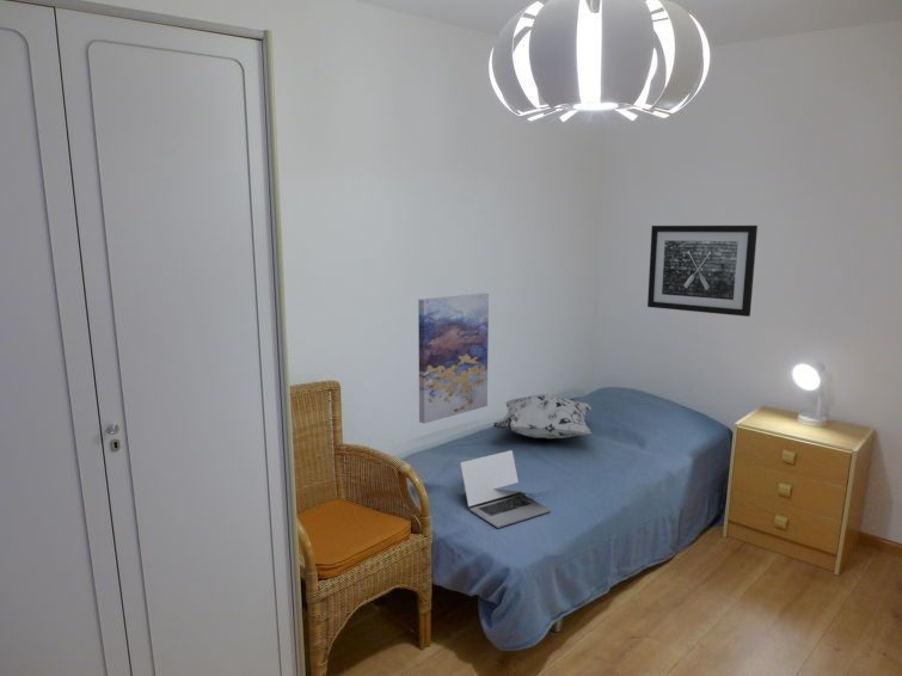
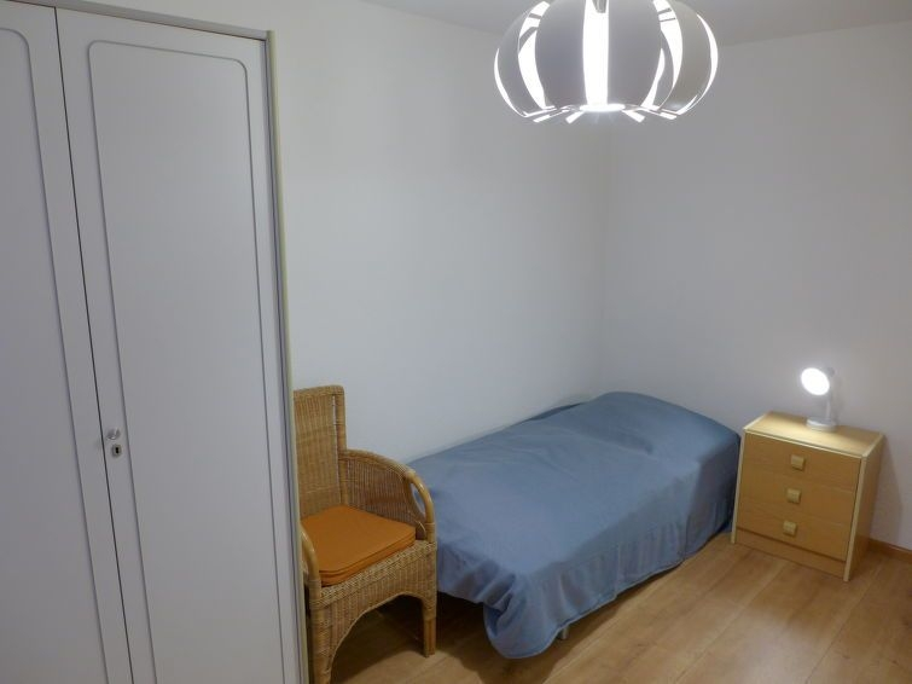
- wall art [417,291,490,425]
- laptop [459,449,552,529]
- decorative pillow [492,393,593,440]
- wall art [646,225,759,318]
